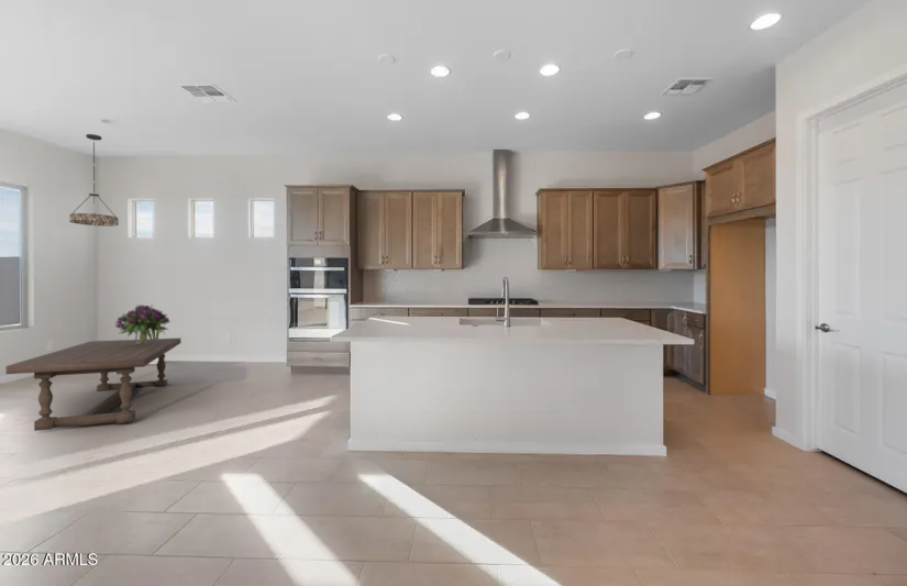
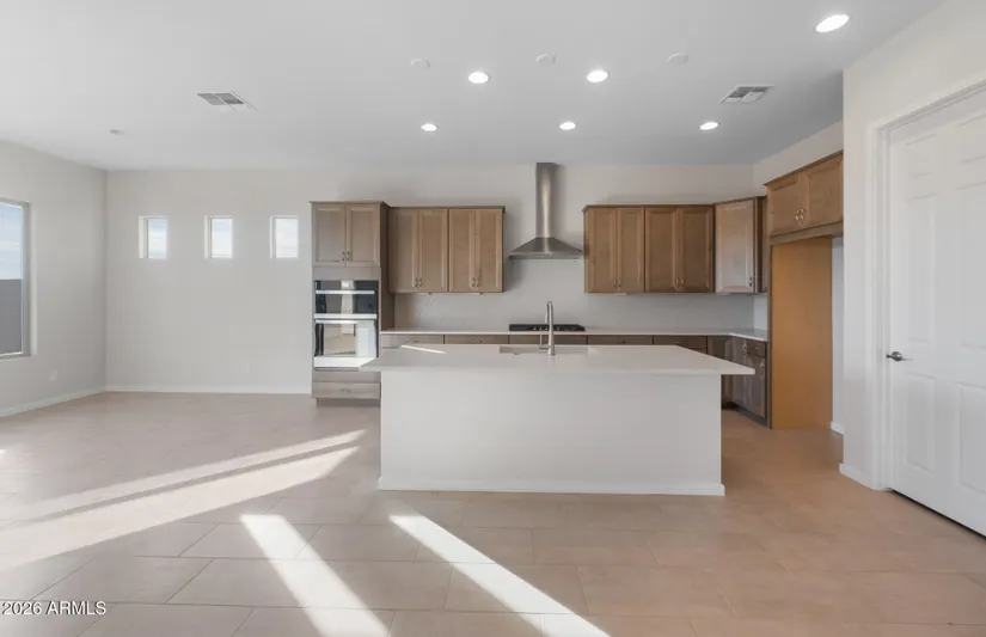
- bouquet [114,303,172,344]
- chandelier [68,133,120,228]
- table [4,336,182,432]
- house plant [147,322,168,366]
